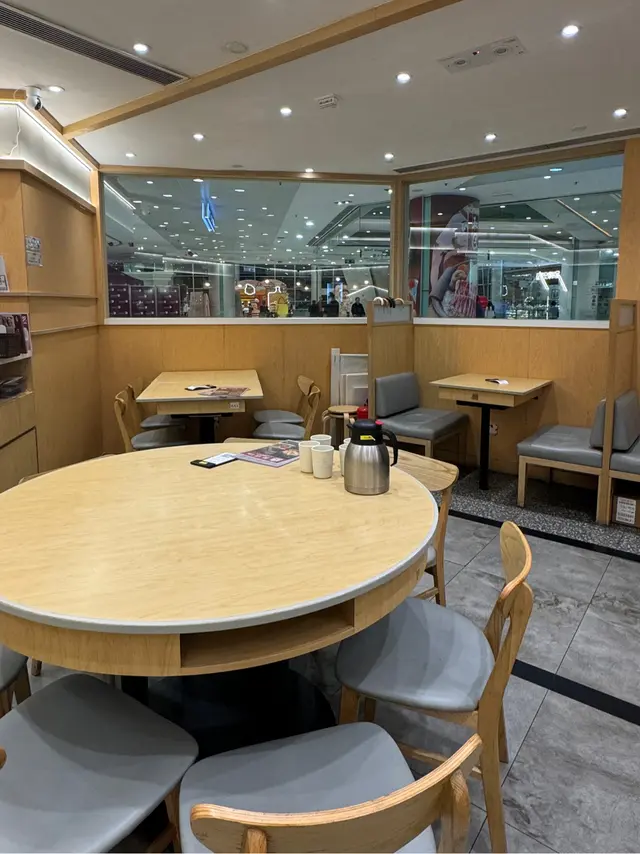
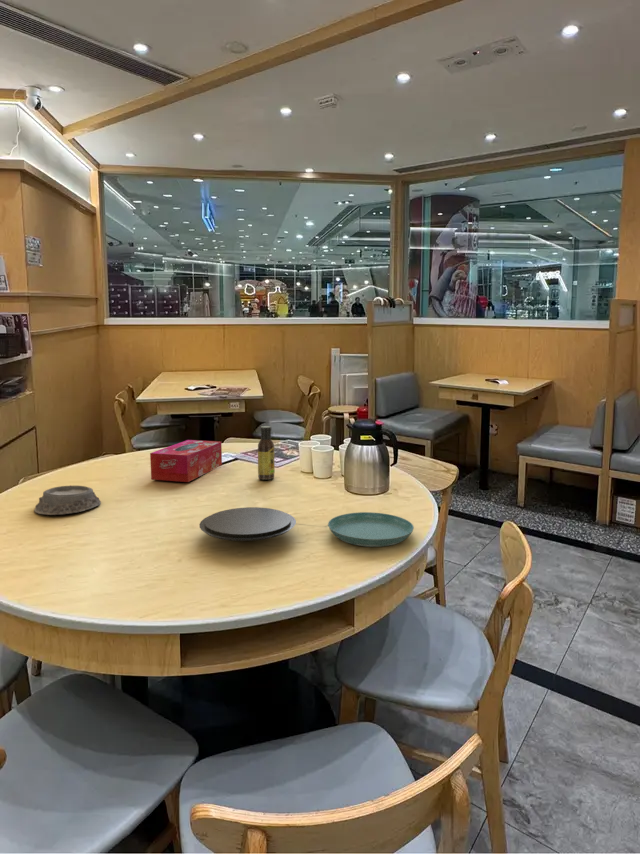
+ plate [198,506,297,542]
+ saucer [327,511,415,548]
+ mortar [33,485,102,516]
+ sauce bottle [257,425,276,481]
+ tissue box [149,439,223,483]
